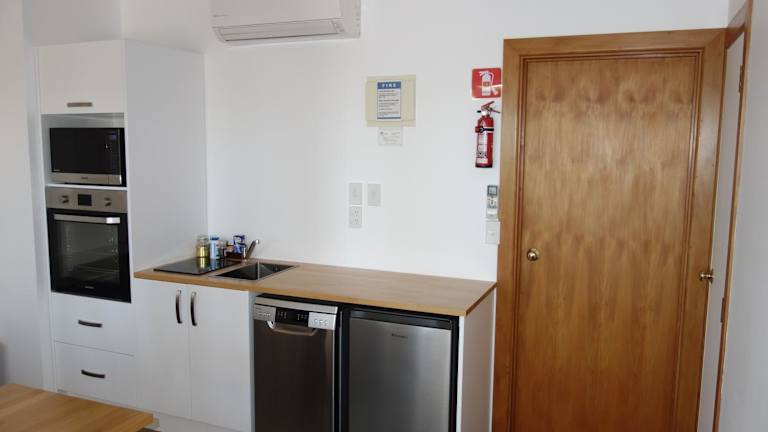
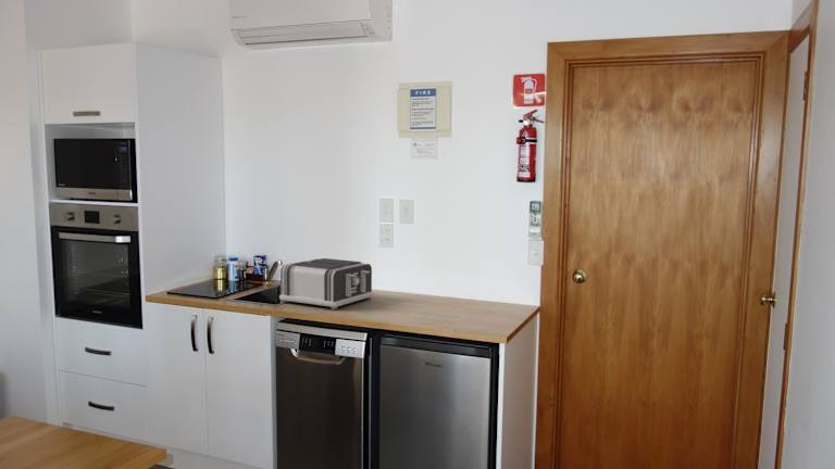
+ toaster [278,257,374,310]
